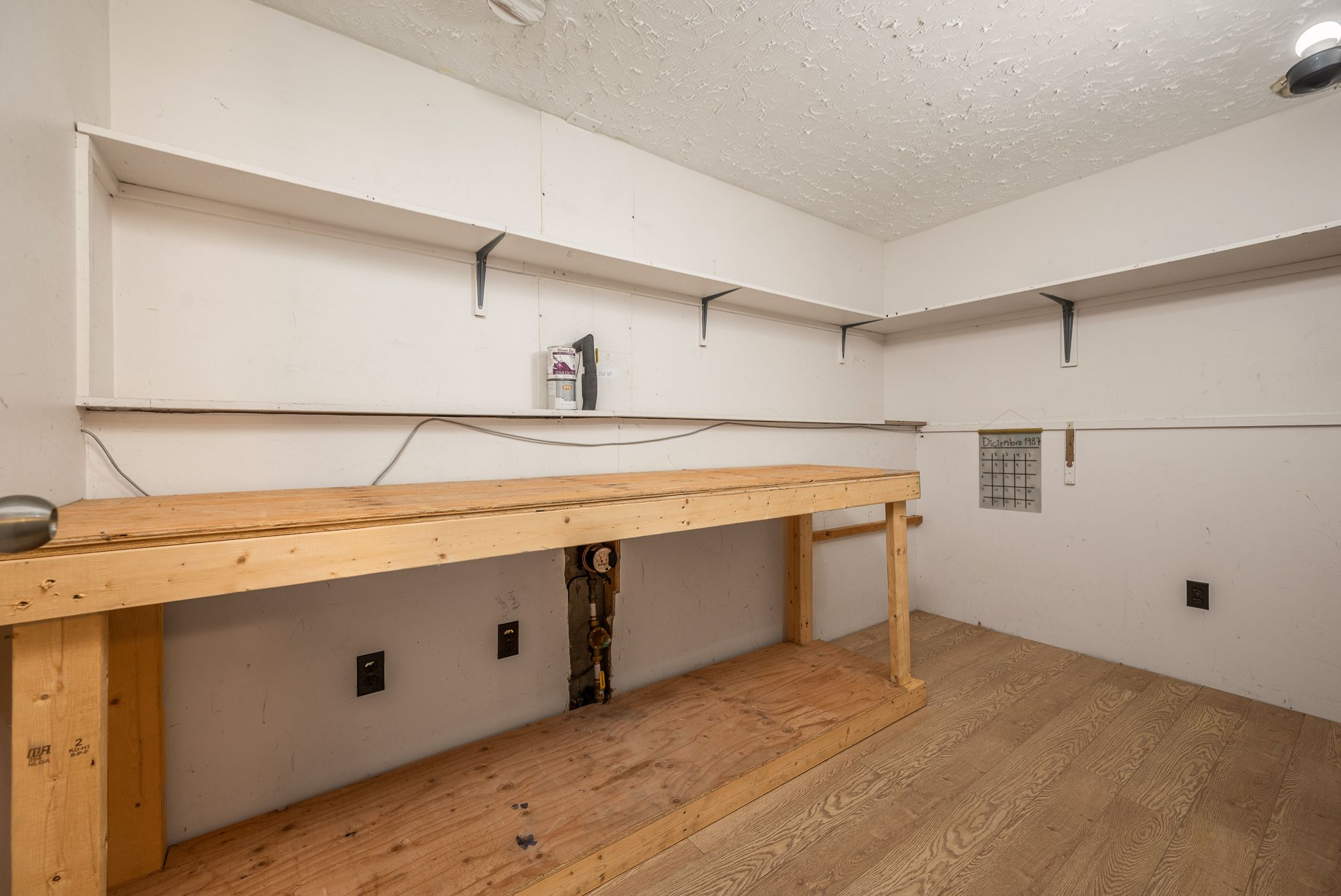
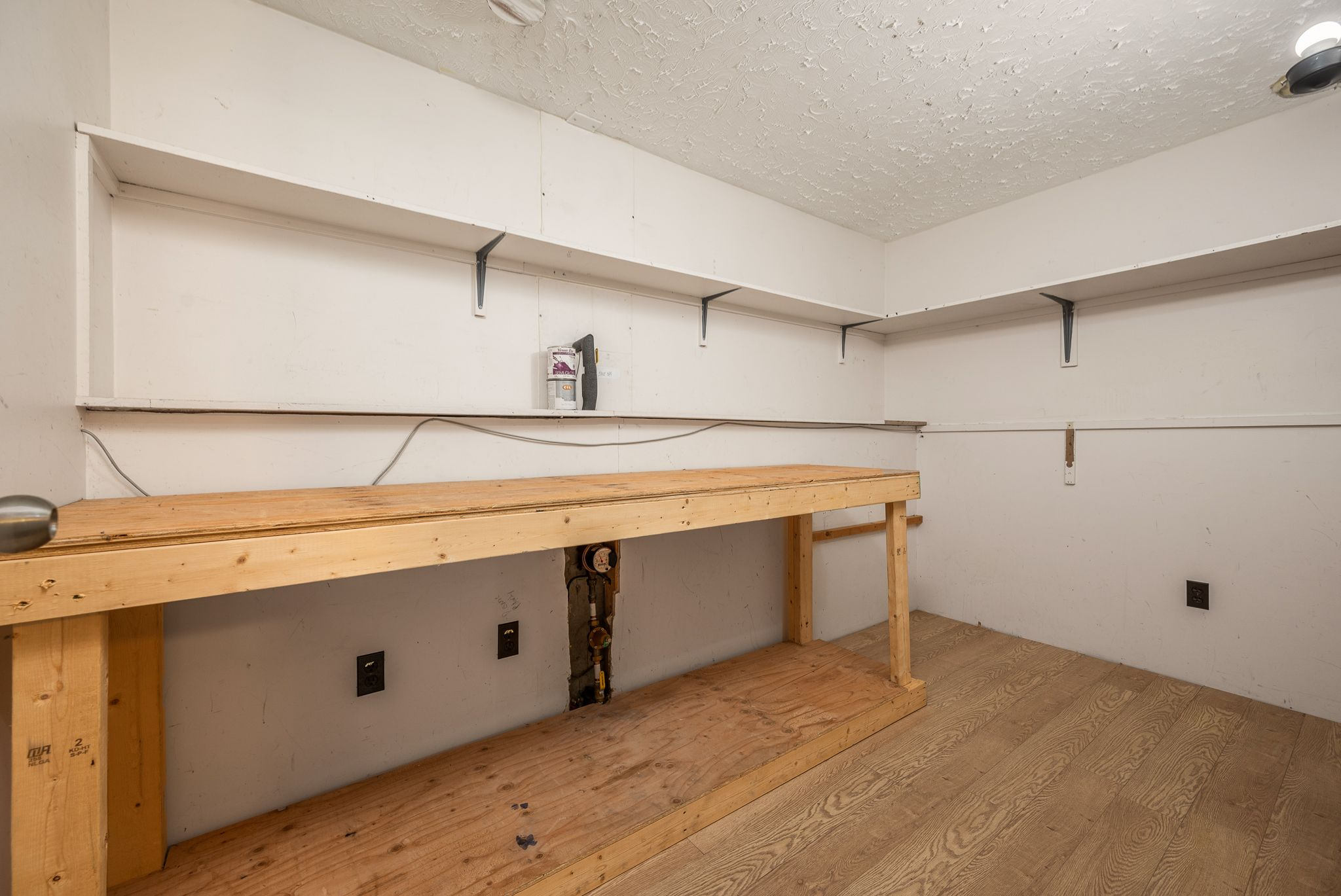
- calendar [977,409,1044,514]
